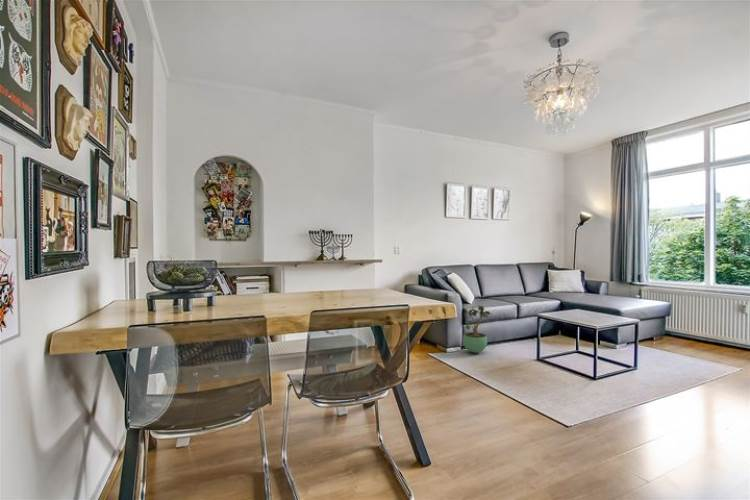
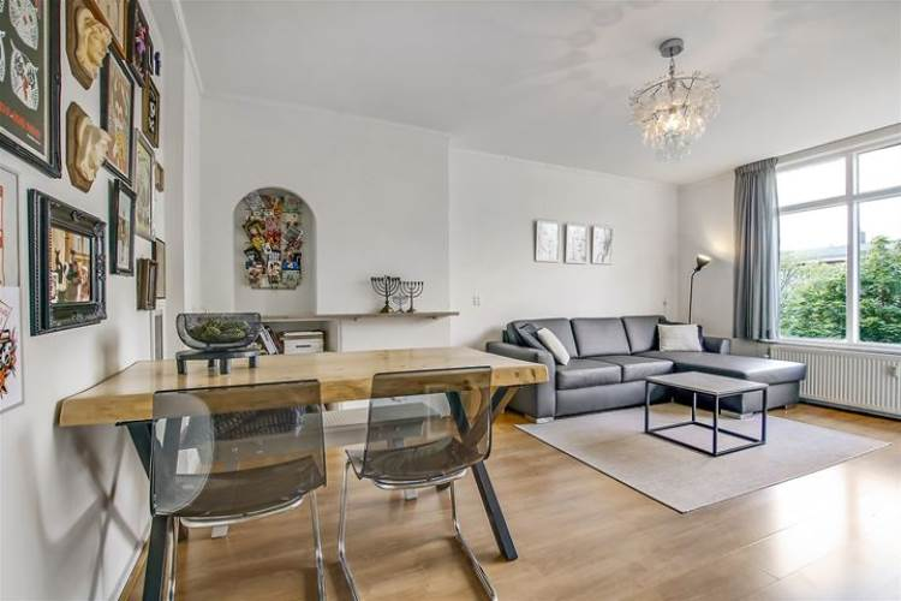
- potted plant [462,304,491,354]
